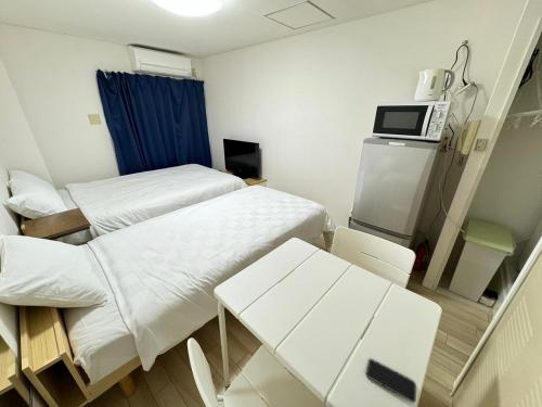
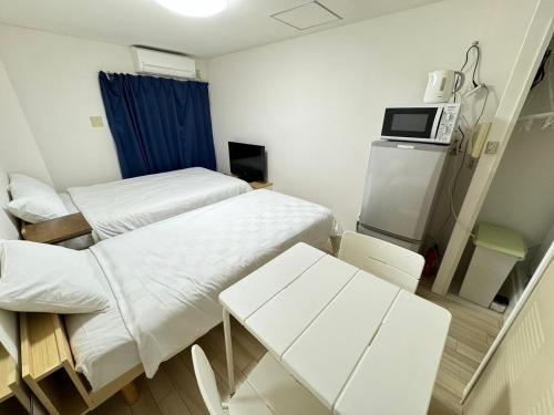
- smartphone [365,358,417,404]
